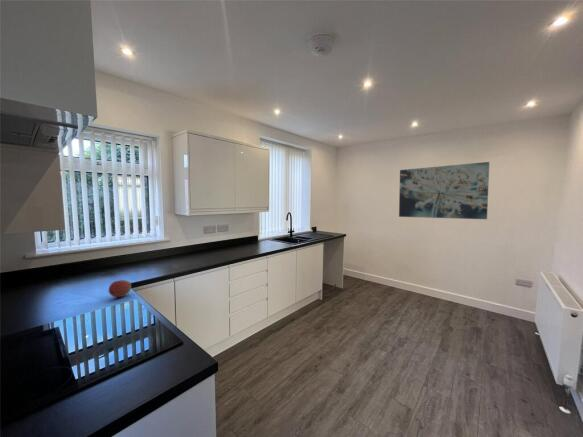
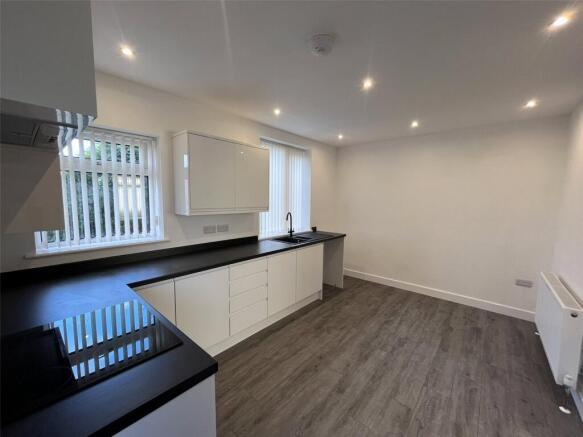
- fruit [108,279,132,298]
- wall art [398,161,490,220]
